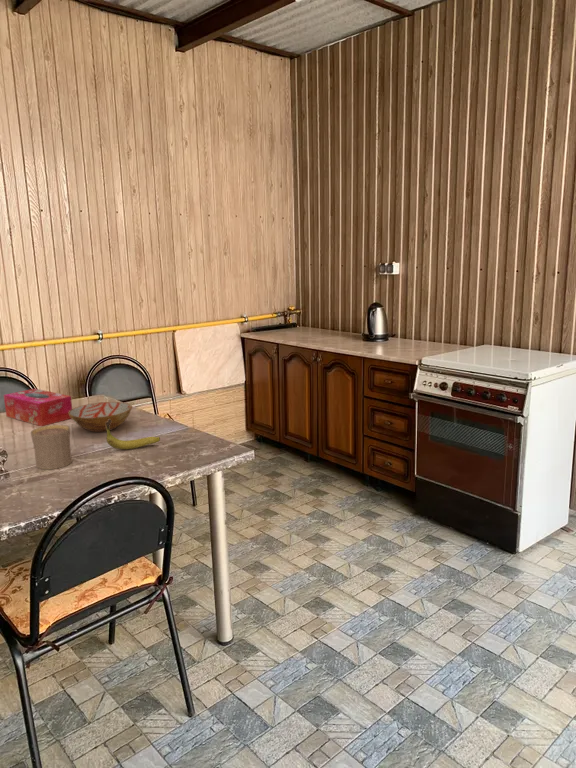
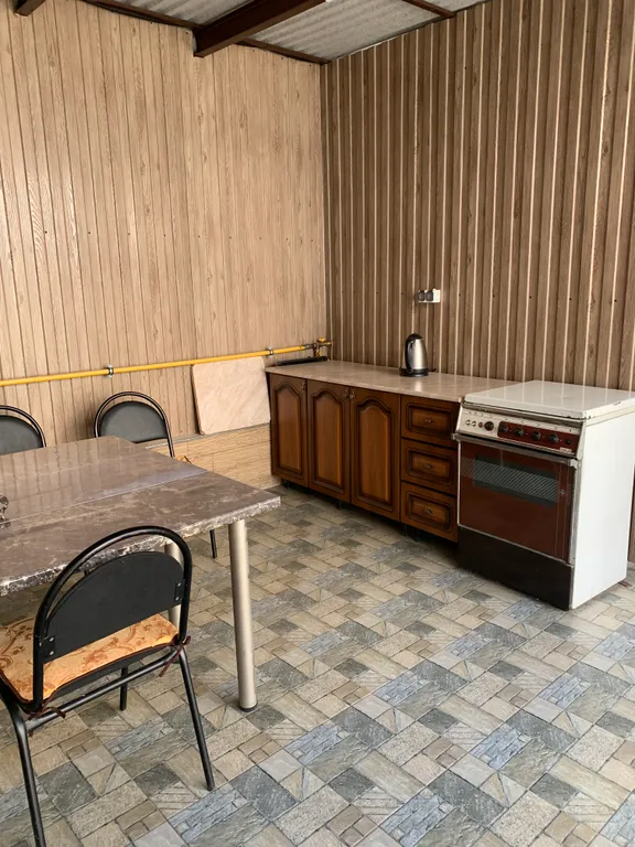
- cup [30,424,73,470]
- tissue box [3,387,73,427]
- banana [106,419,161,450]
- bowl [69,401,133,433]
